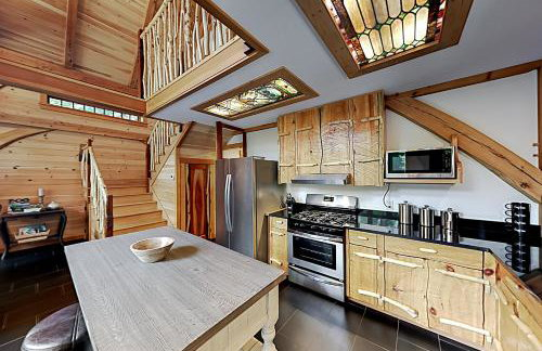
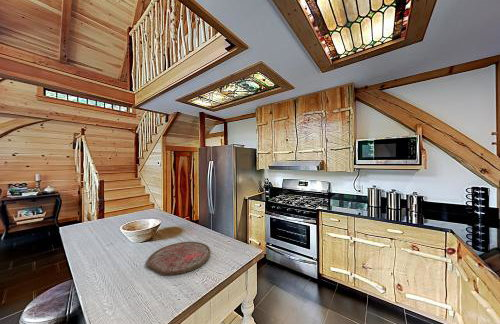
+ cutting board [146,241,211,276]
